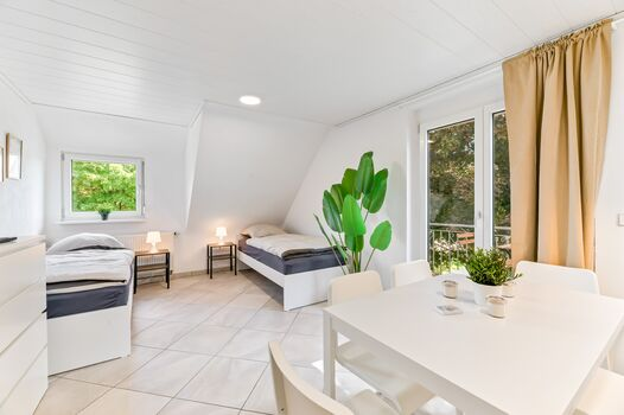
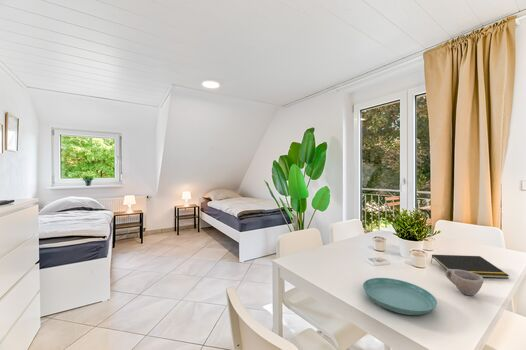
+ saucer [362,277,438,316]
+ notepad [430,254,510,279]
+ cup [445,269,484,296]
